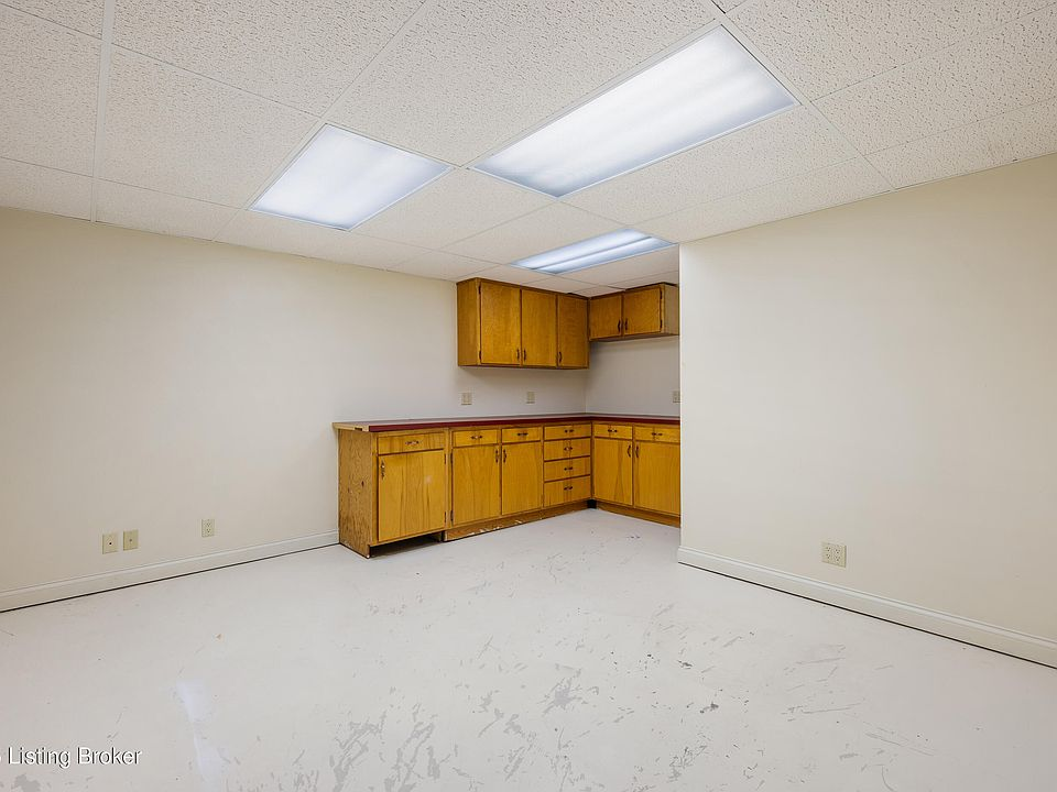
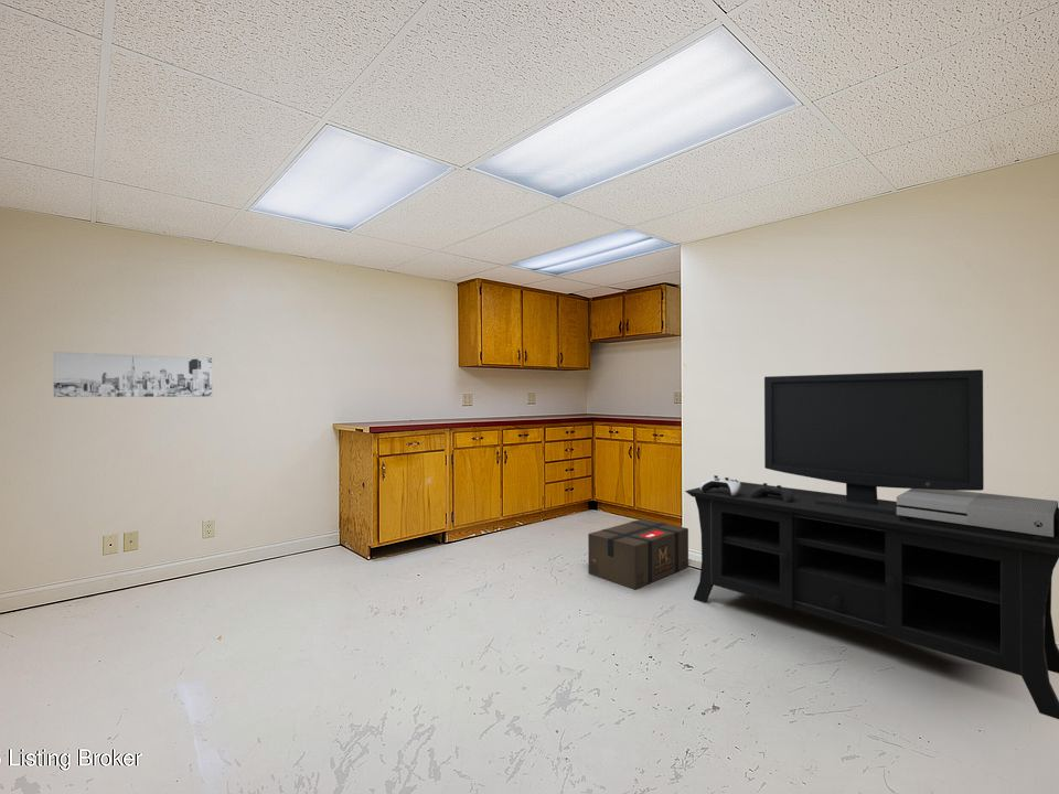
+ media console [684,368,1059,720]
+ wall art [53,351,213,398]
+ cardboard box [587,517,689,590]
